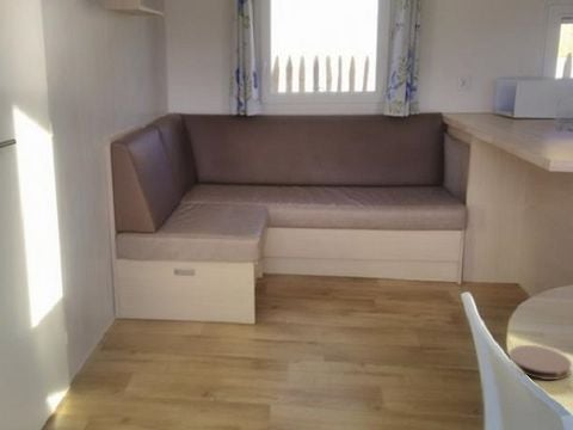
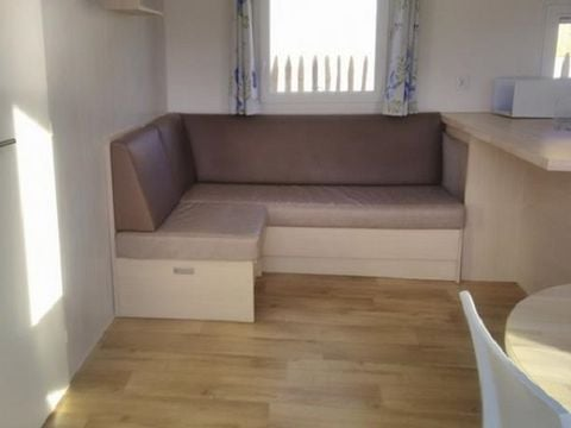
- coaster [509,344,573,381]
